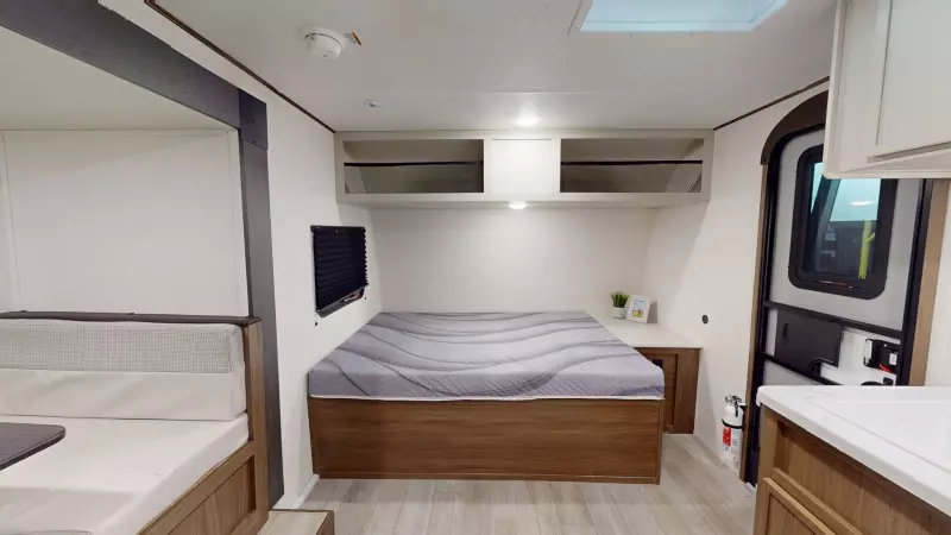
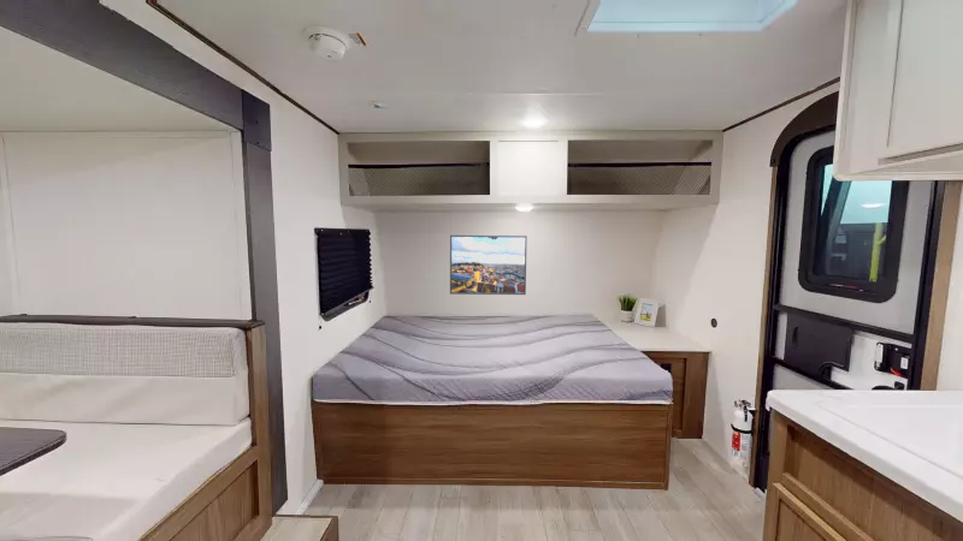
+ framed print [449,234,528,296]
